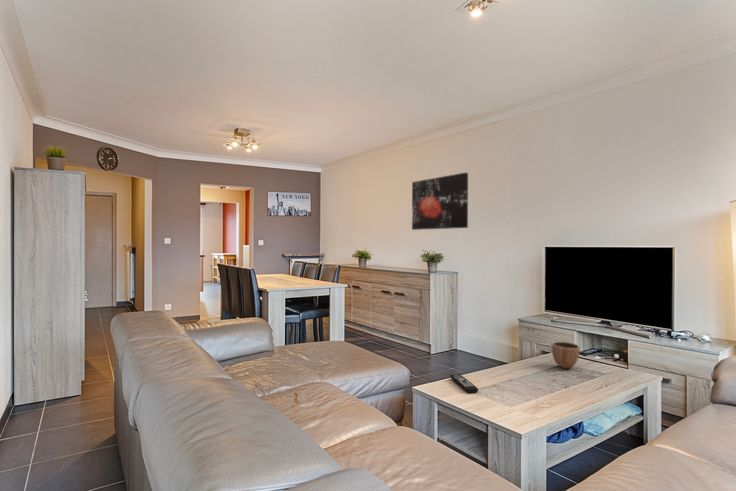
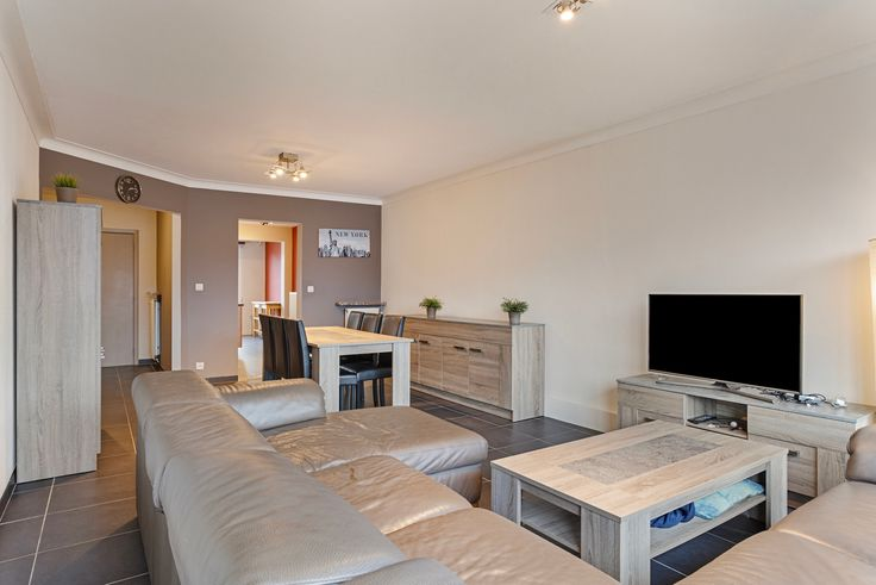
- remote control [449,373,479,394]
- decorative bowl [551,341,581,370]
- wall art [411,172,469,231]
